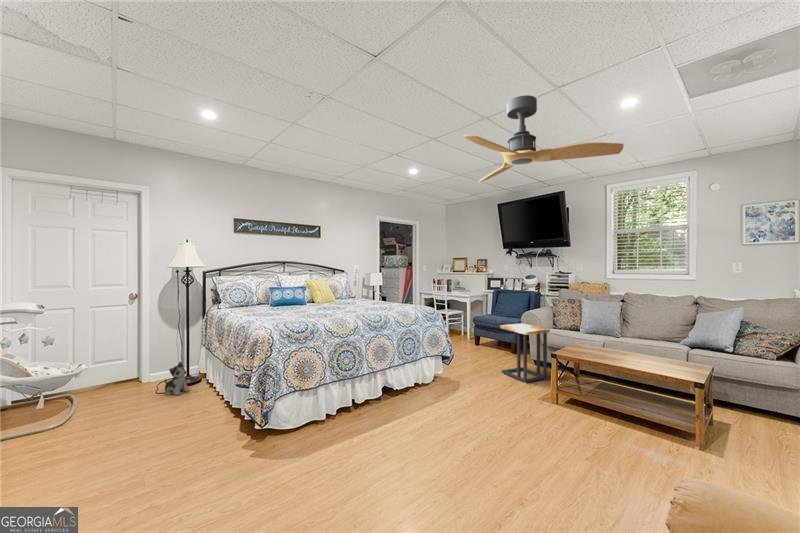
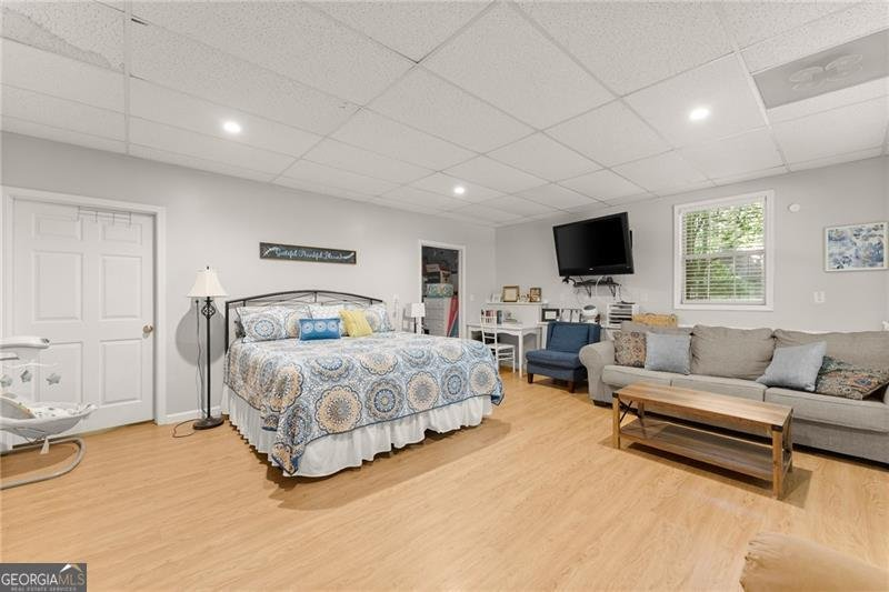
- ceiling fan [462,94,624,183]
- side table [500,323,551,384]
- plush toy [164,360,191,396]
